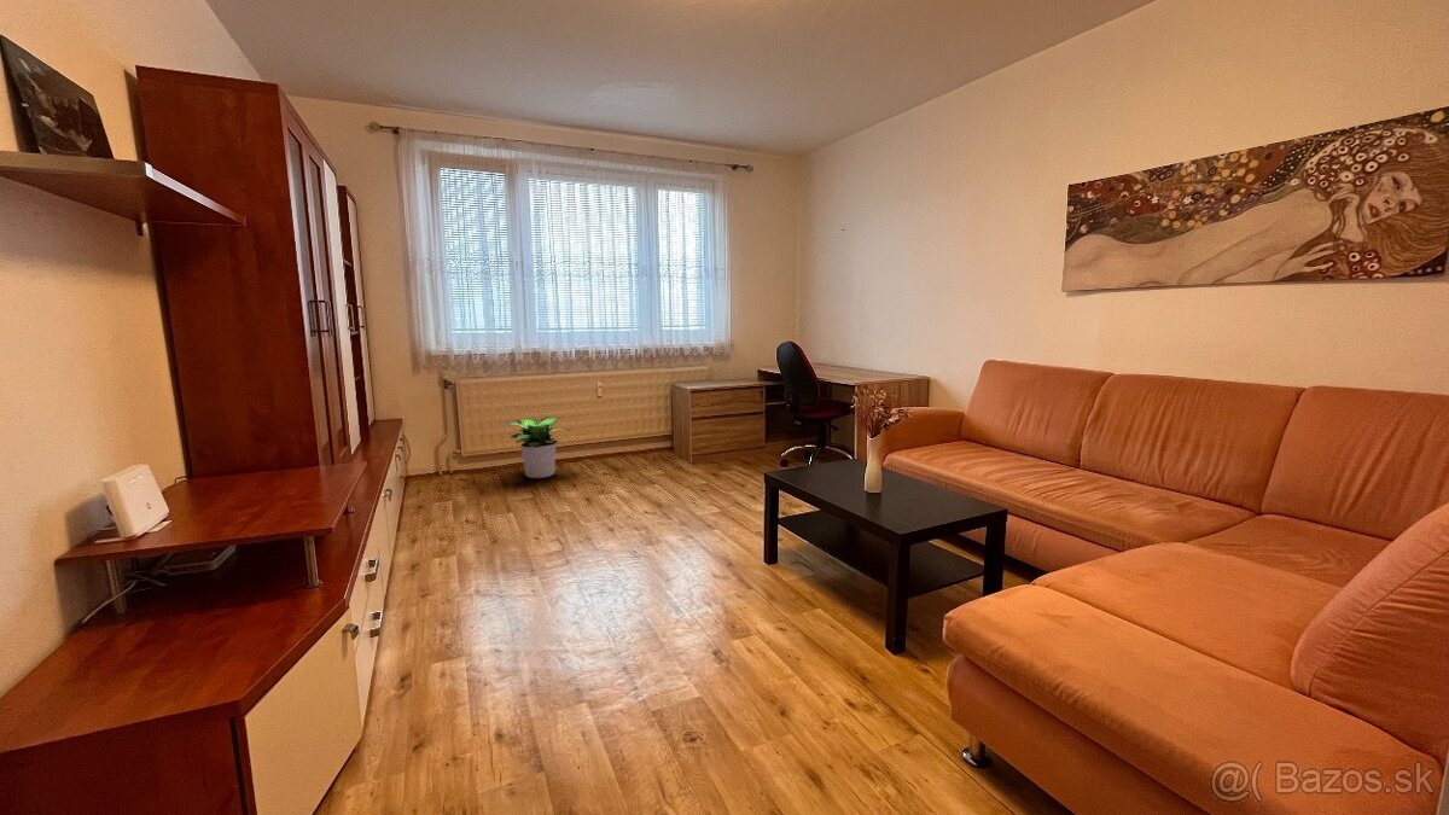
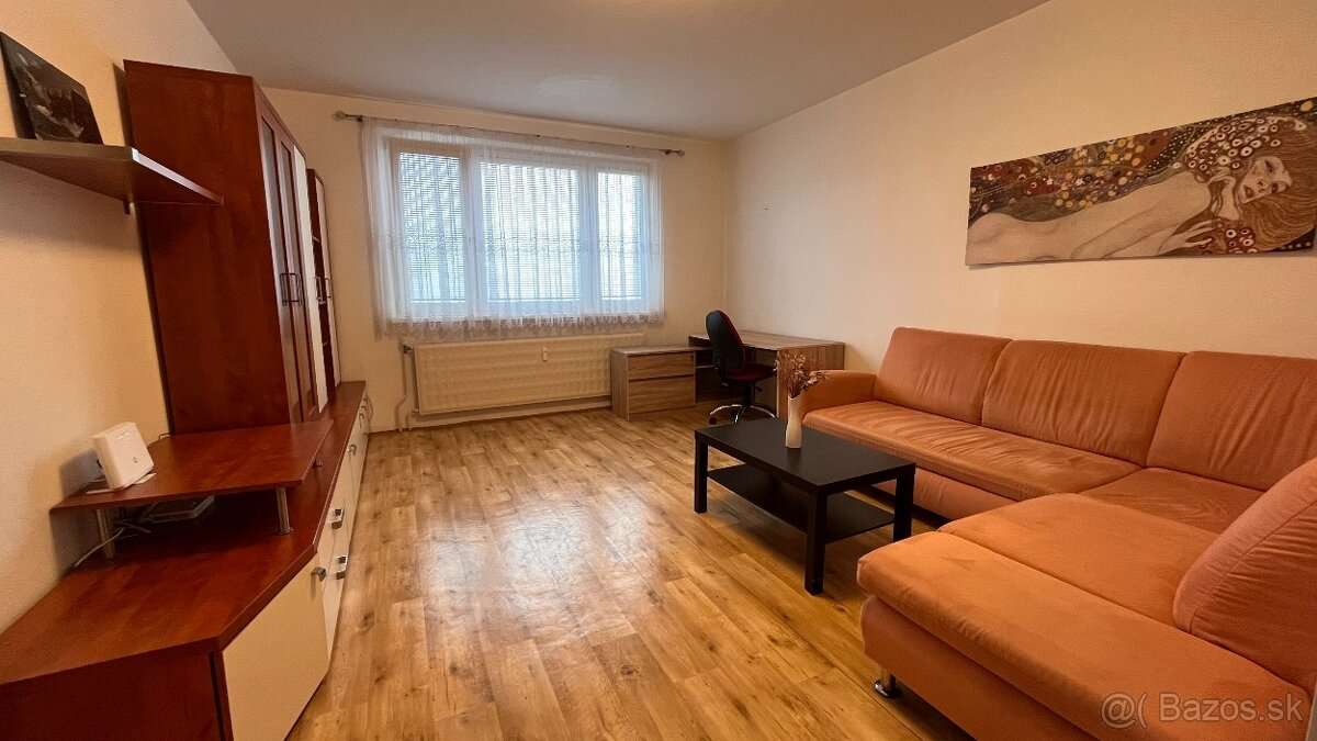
- potted plant [506,417,571,479]
